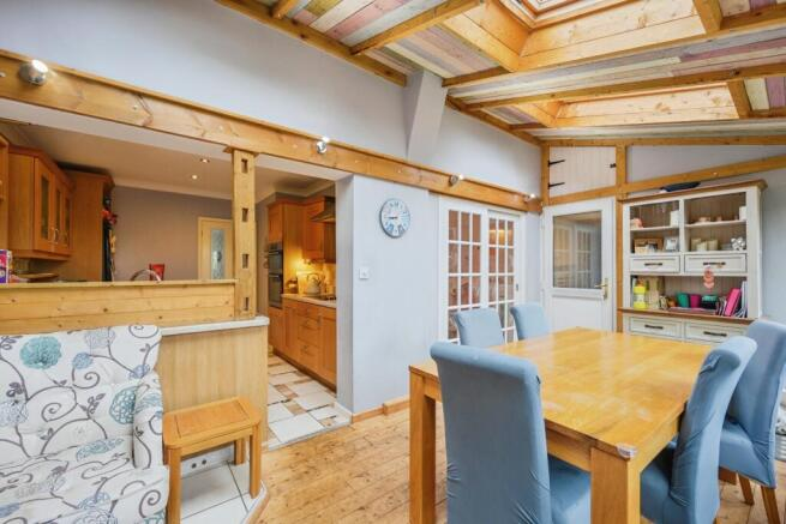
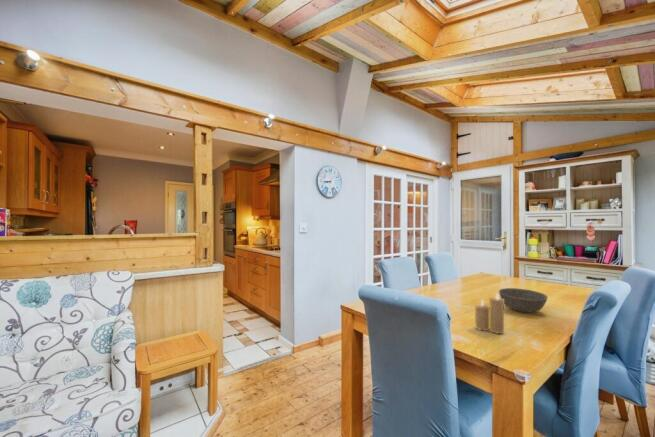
+ candle [474,292,505,335]
+ bowl [498,287,549,313]
